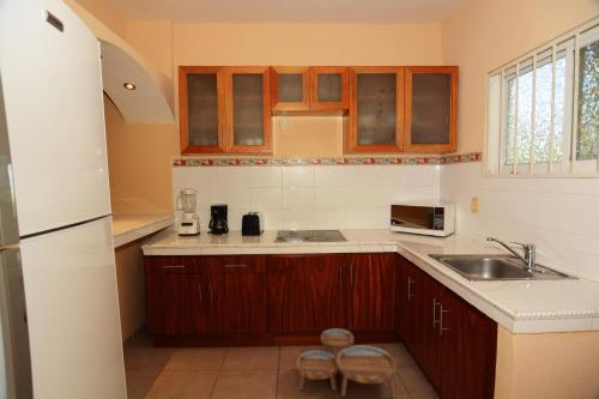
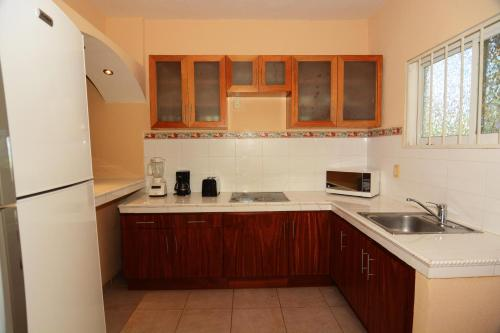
- nesting tables [295,327,398,399]
